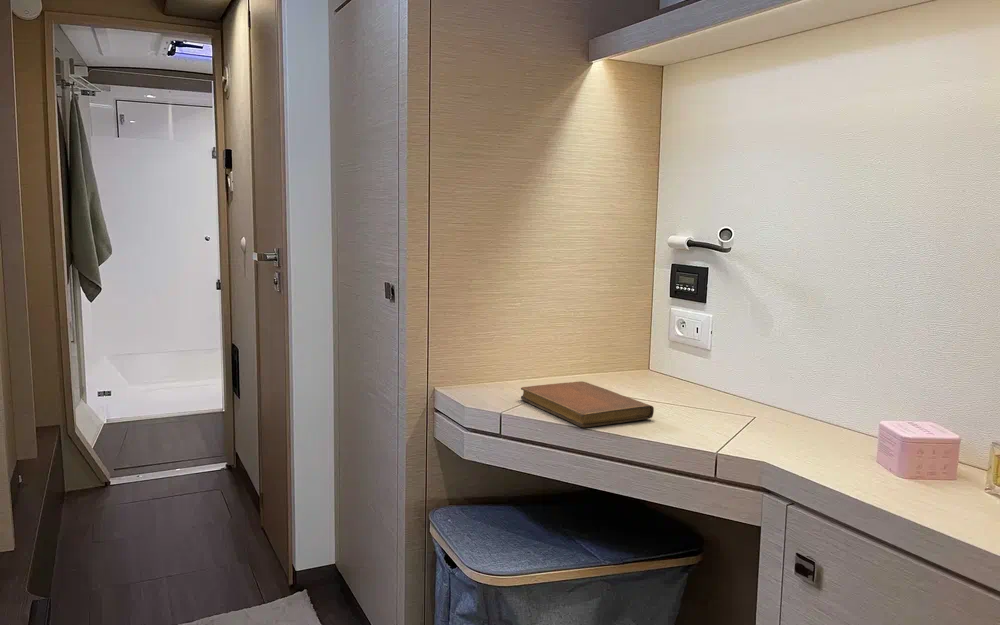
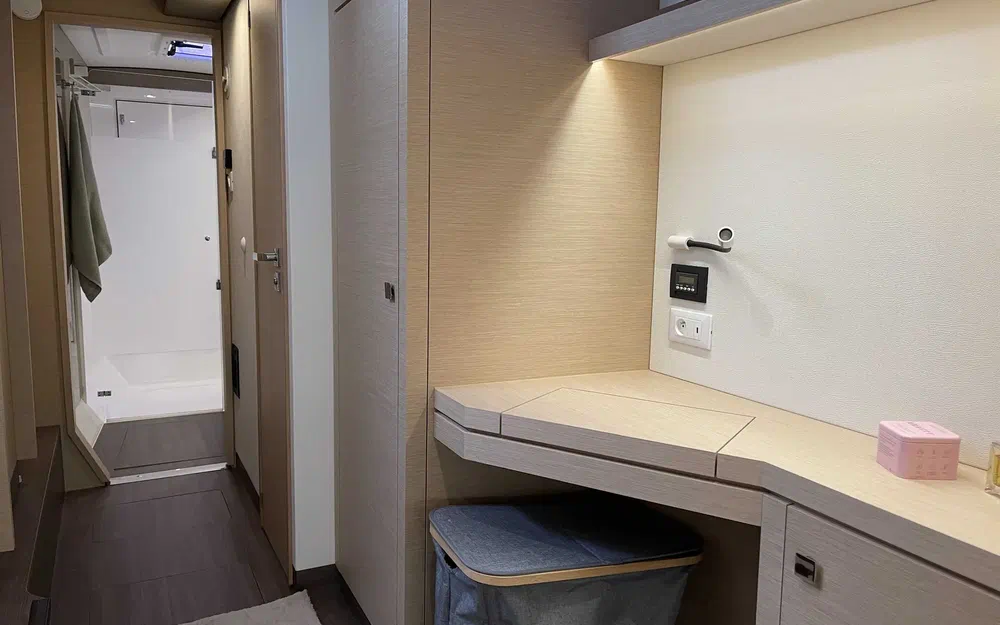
- notebook [520,380,655,429]
